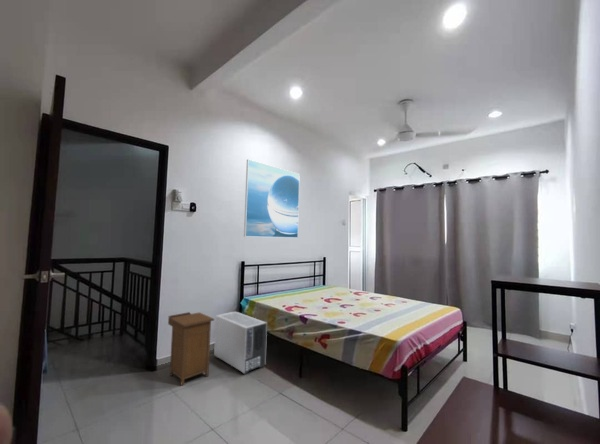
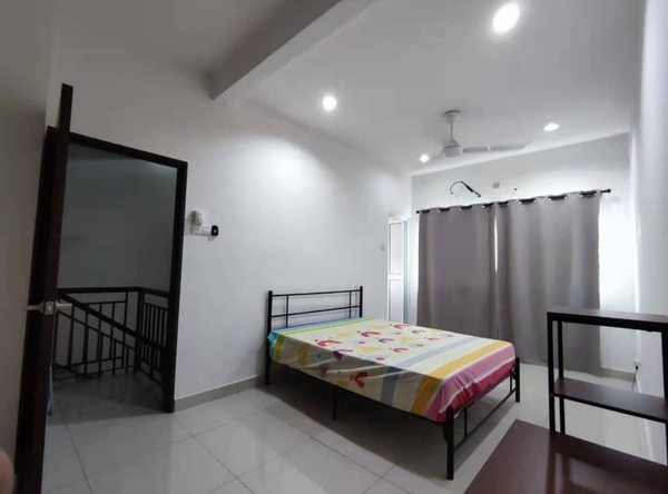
- air purifier [213,311,268,376]
- nightstand [167,311,215,387]
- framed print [243,159,300,239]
